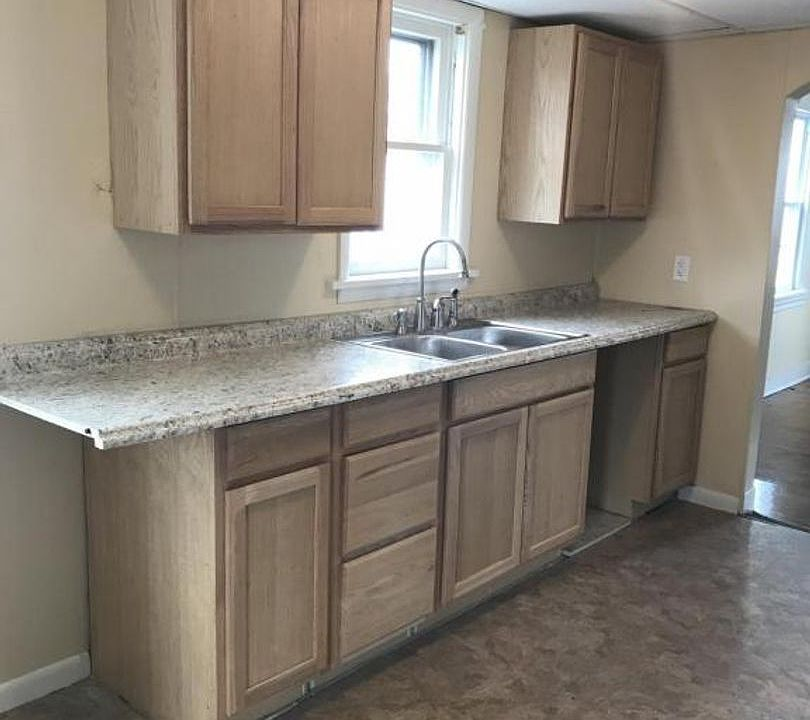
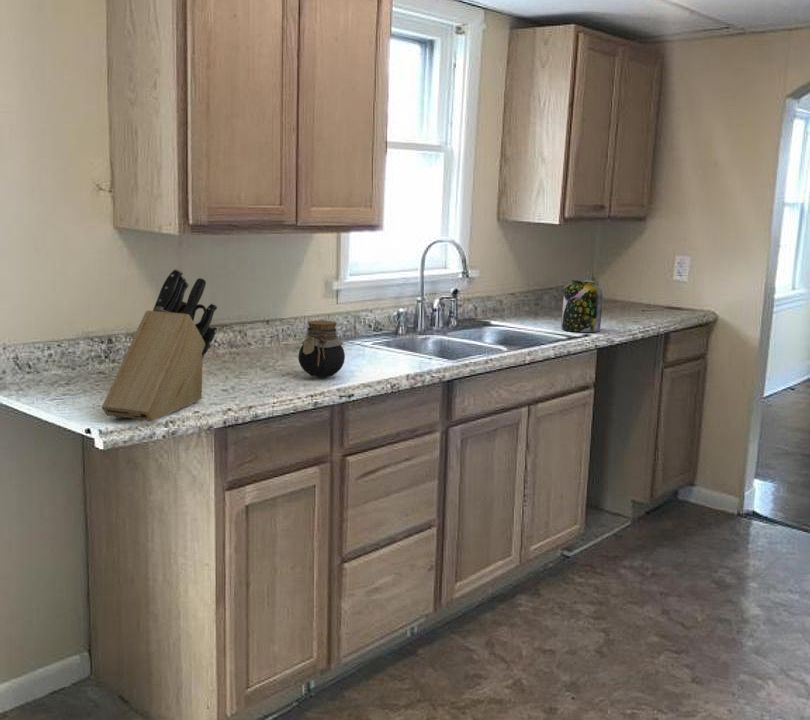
+ knife block [101,268,218,422]
+ jar [297,320,346,379]
+ jar [560,279,604,333]
